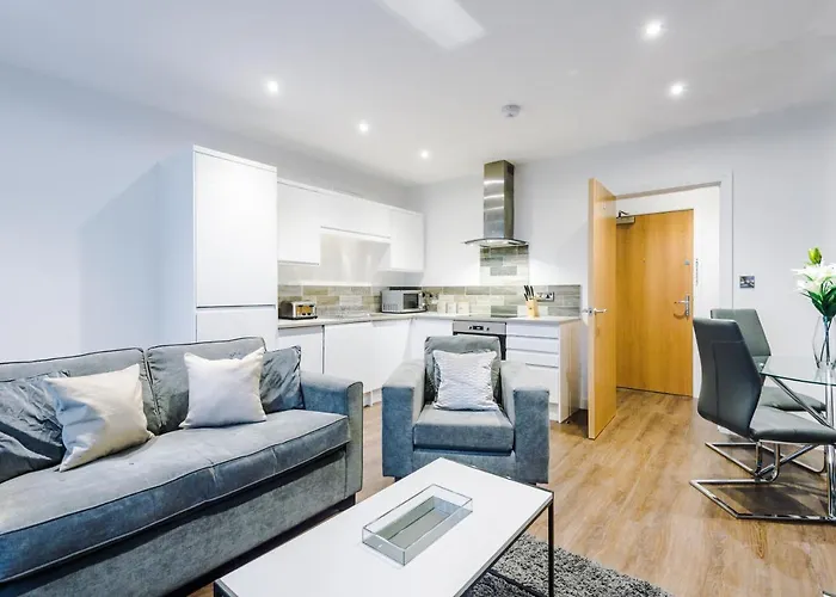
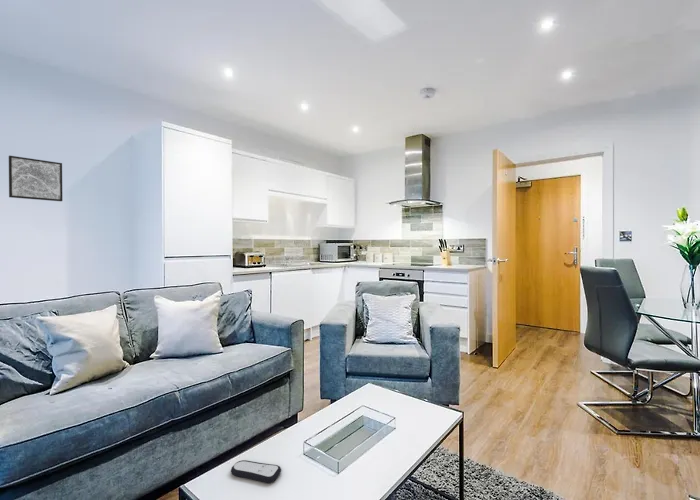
+ wall art [8,155,63,202]
+ remote control [230,459,282,484]
